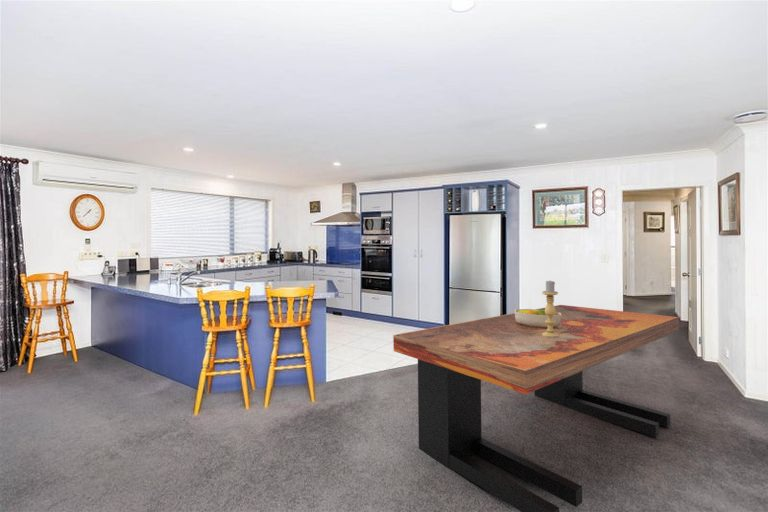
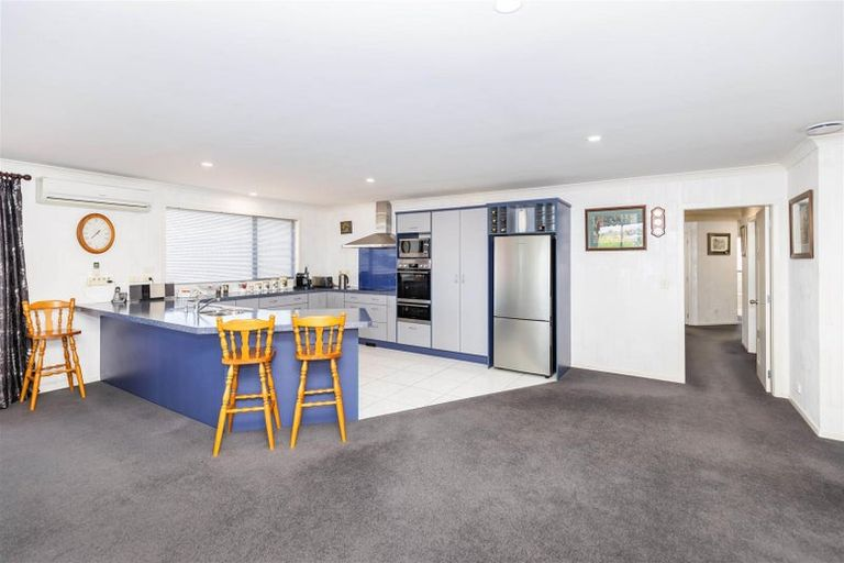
- fruit bowl [513,308,561,328]
- dining table [392,304,680,512]
- candle holder [541,280,559,337]
